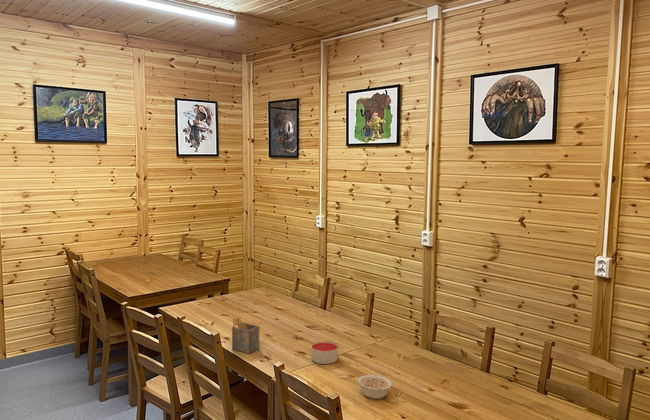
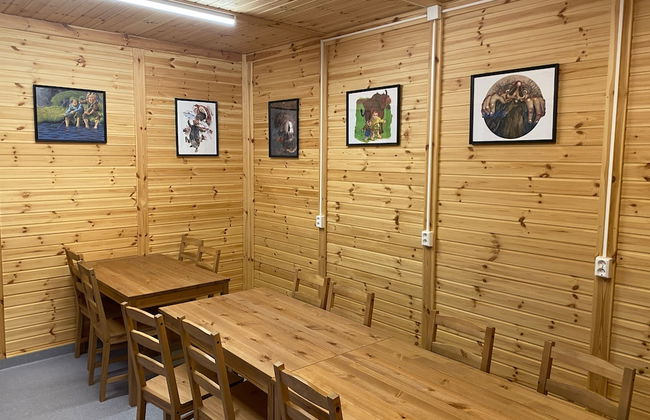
- napkin holder [231,316,260,354]
- candle [311,341,339,365]
- legume [357,374,393,400]
